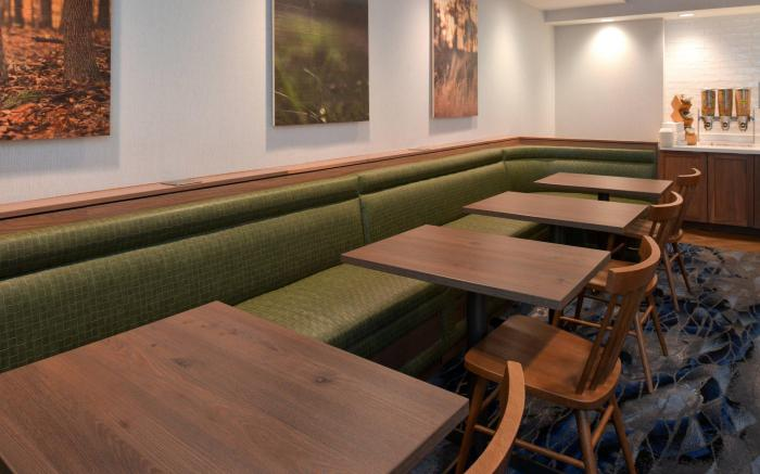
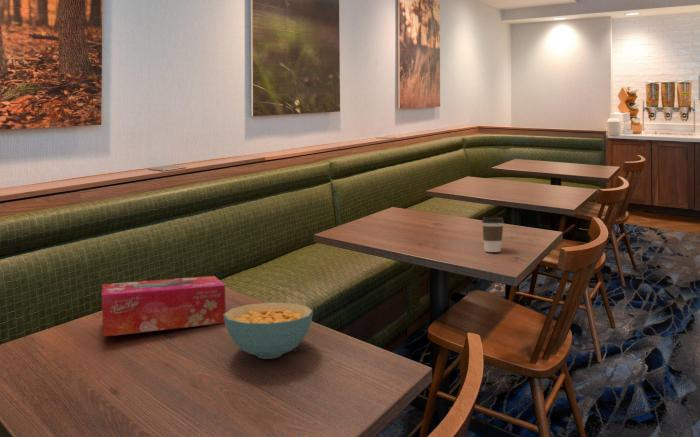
+ tissue box [101,275,227,338]
+ coffee cup [481,216,505,253]
+ cereal bowl [223,302,314,360]
